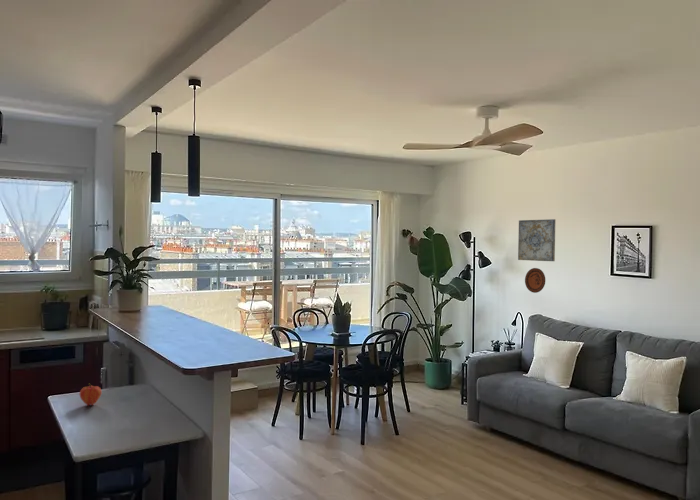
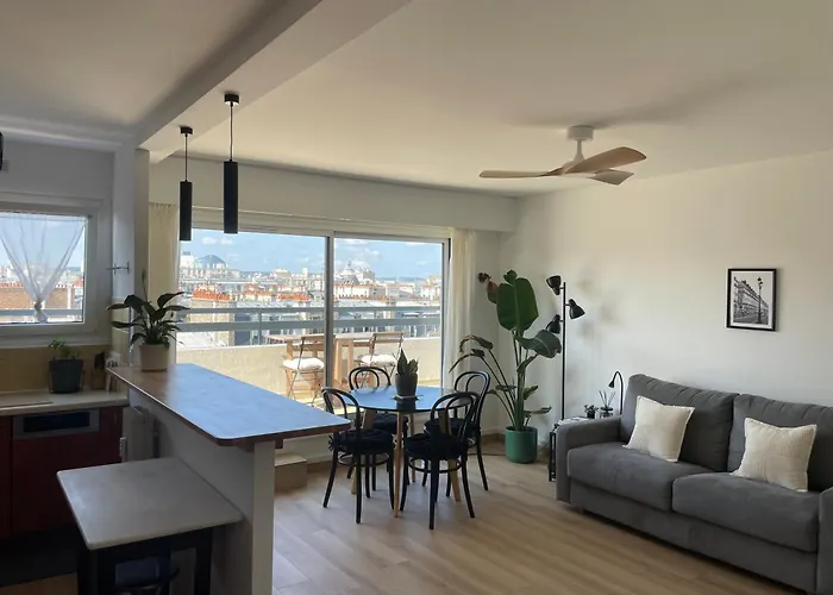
- decorative plate [524,267,546,294]
- wall art [517,218,556,262]
- fruit [79,383,103,406]
